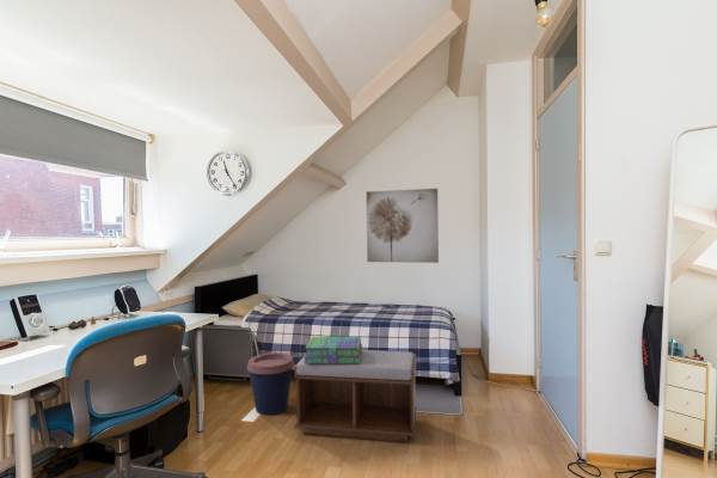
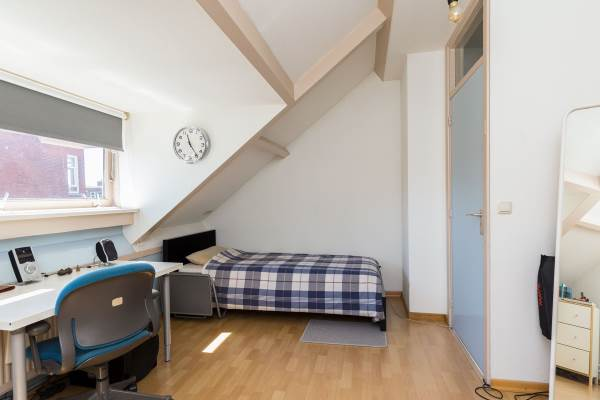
- coffee cup [246,351,295,416]
- wall art [366,188,440,264]
- bench [293,349,418,443]
- stack of books [302,336,363,363]
